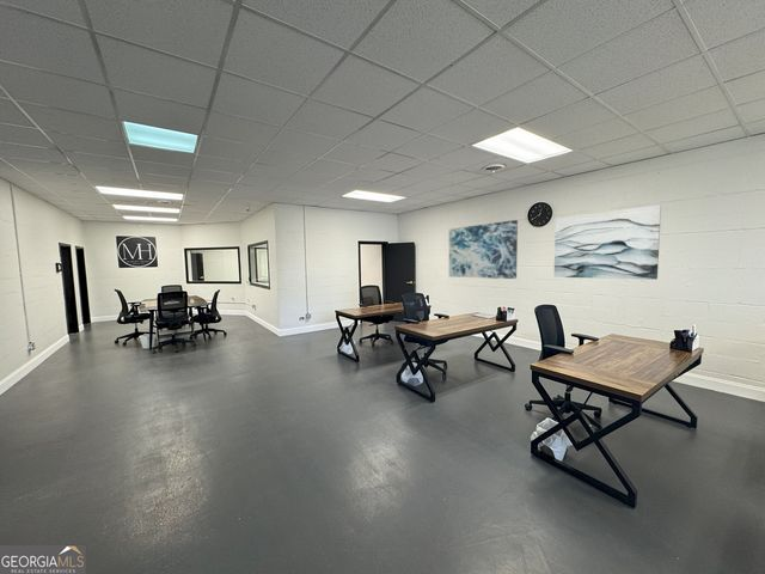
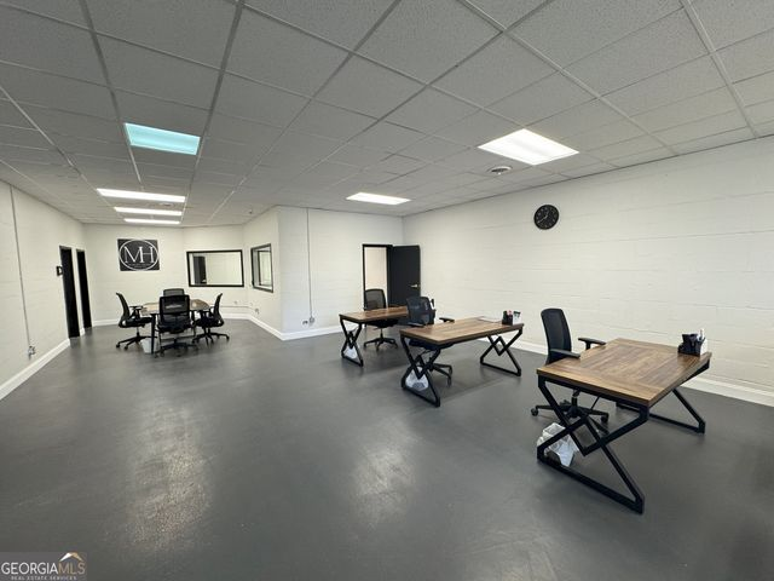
- wall art [448,219,519,280]
- wall art [553,204,662,281]
